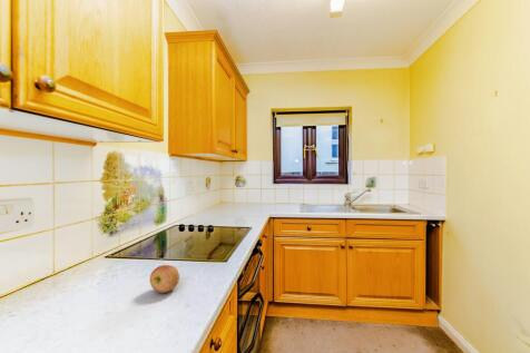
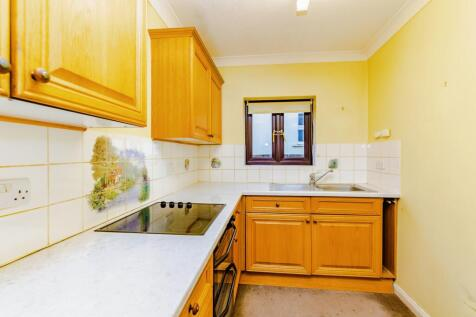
- apple [148,264,180,294]
